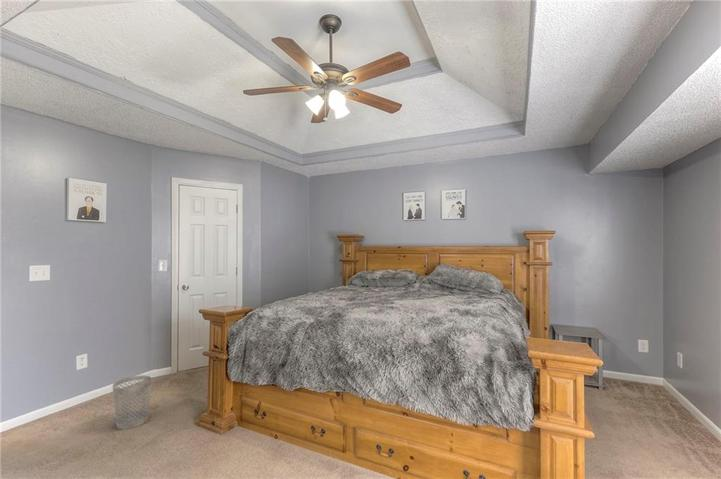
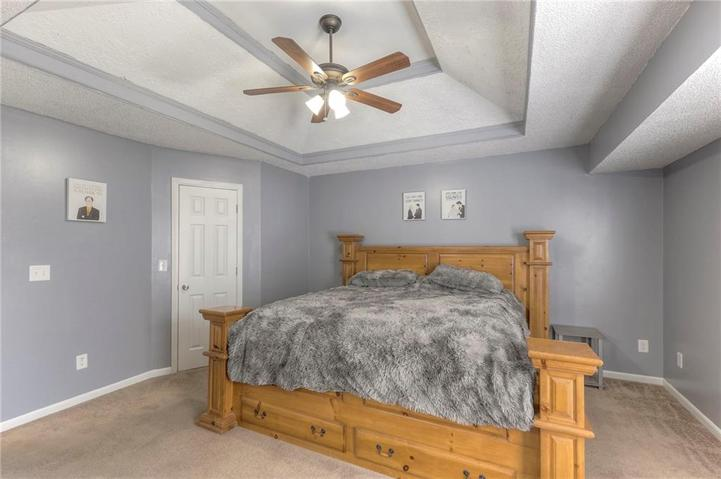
- wastebasket [111,374,153,430]
